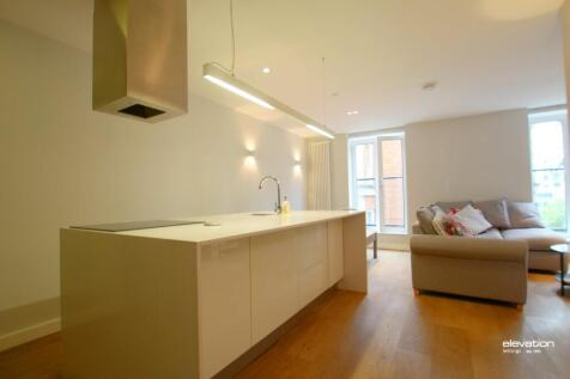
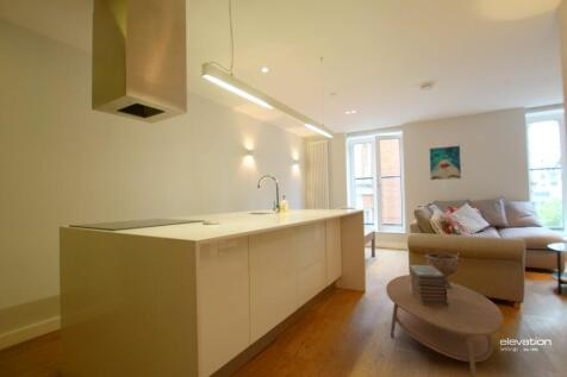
+ decorative bowl [423,247,463,288]
+ coffee table [385,274,505,377]
+ wall art [429,145,462,181]
+ book stack [409,264,449,307]
